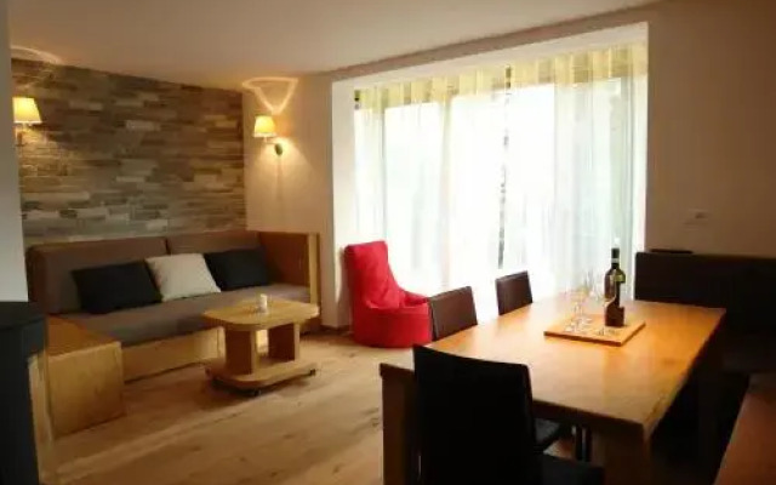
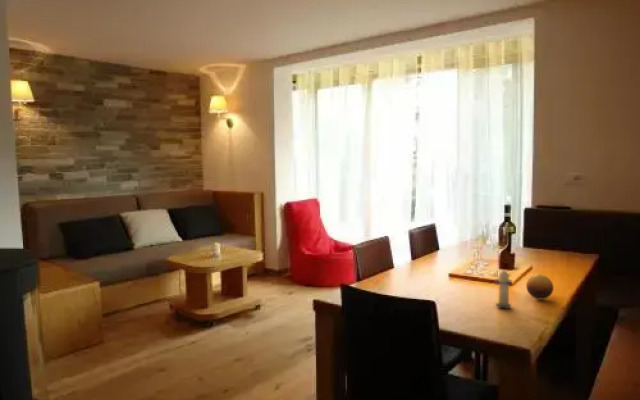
+ candle [494,270,513,309]
+ fruit [525,273,555,300]
